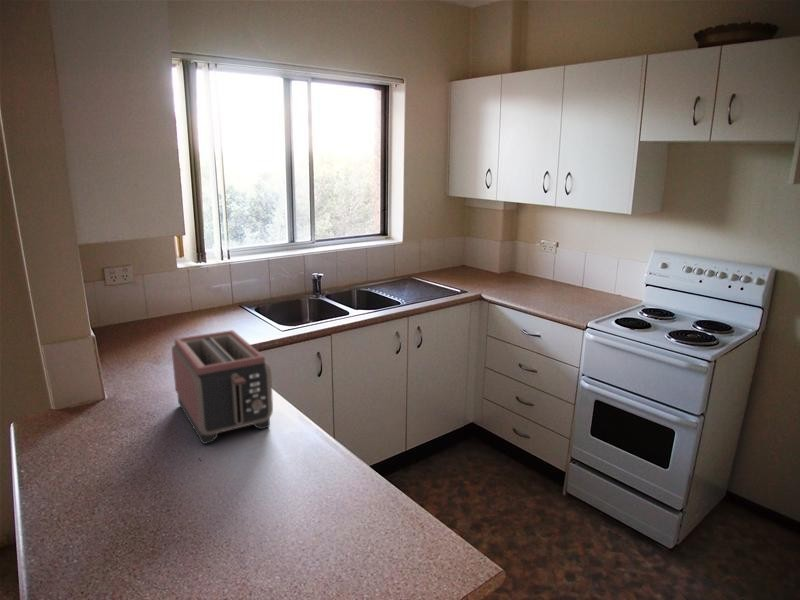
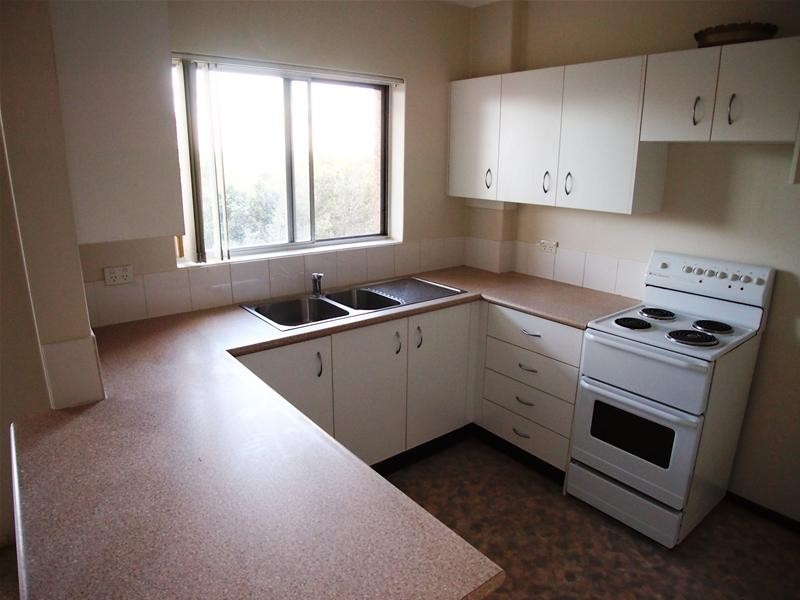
- toaster [171,329,274,445]
